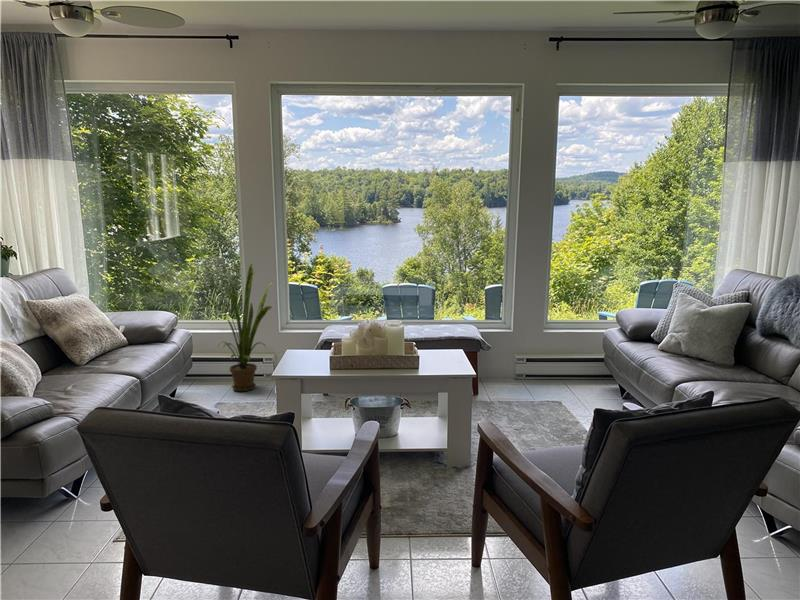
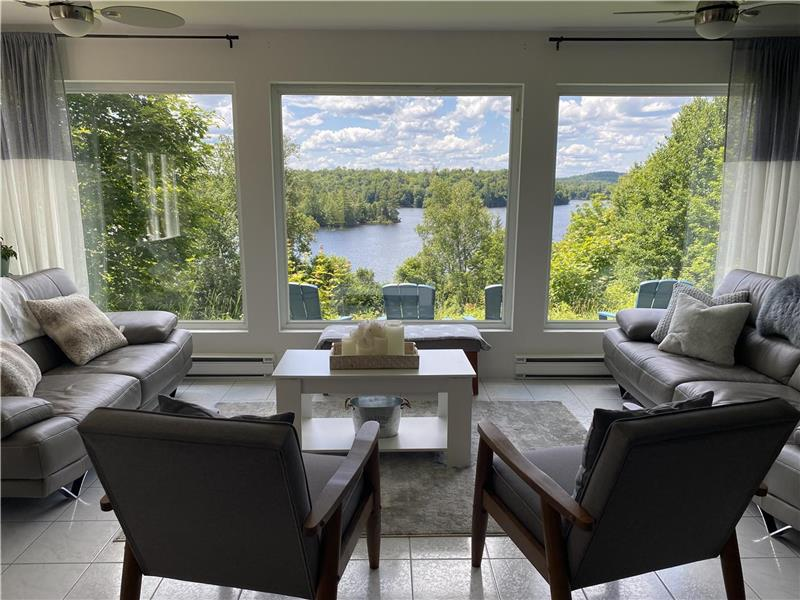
- house plant [205,263,274,392]
